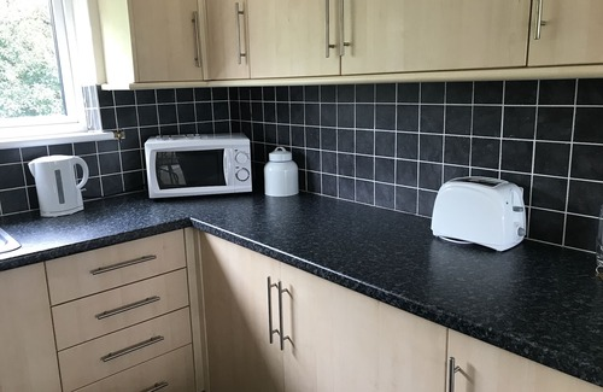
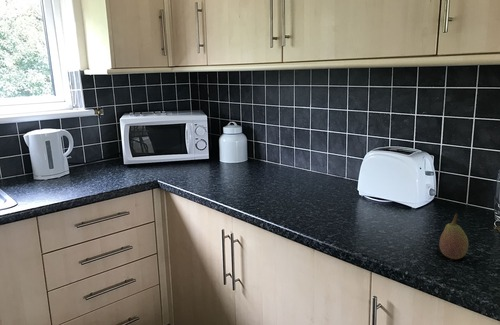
+ fruit [438,213,469,260]
